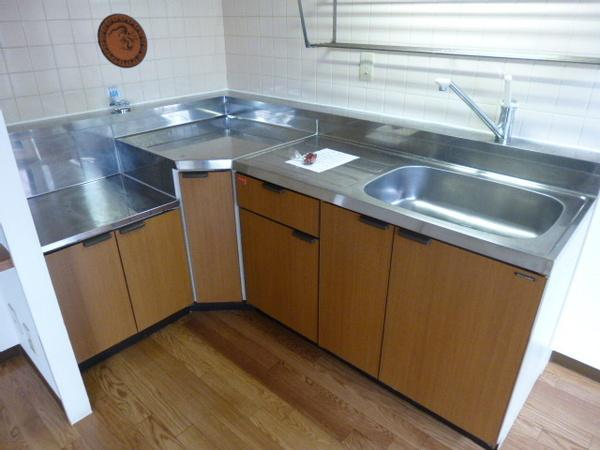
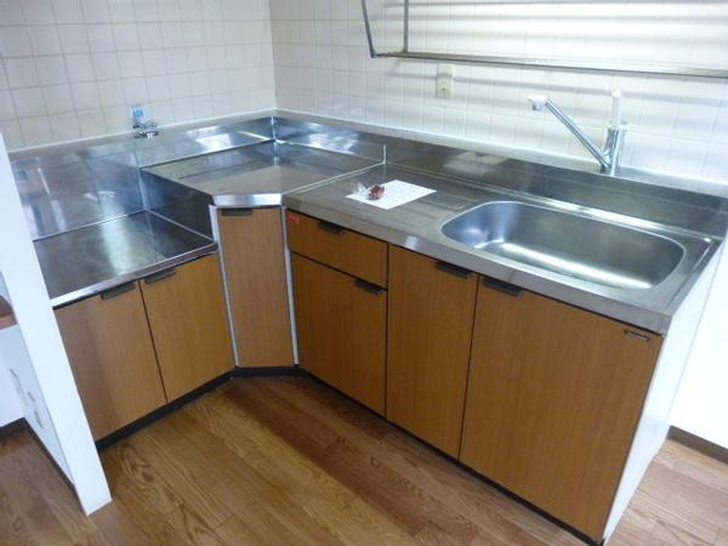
- decorative plate [96,13,148,69]
